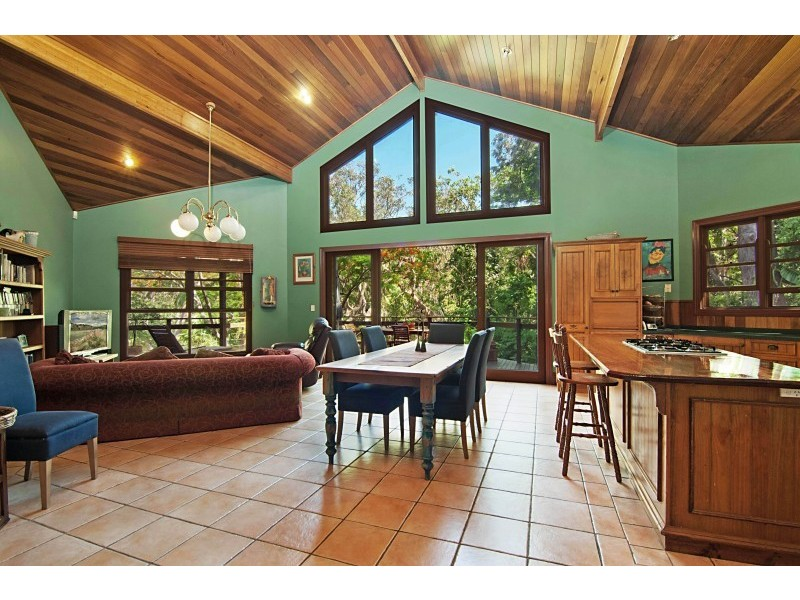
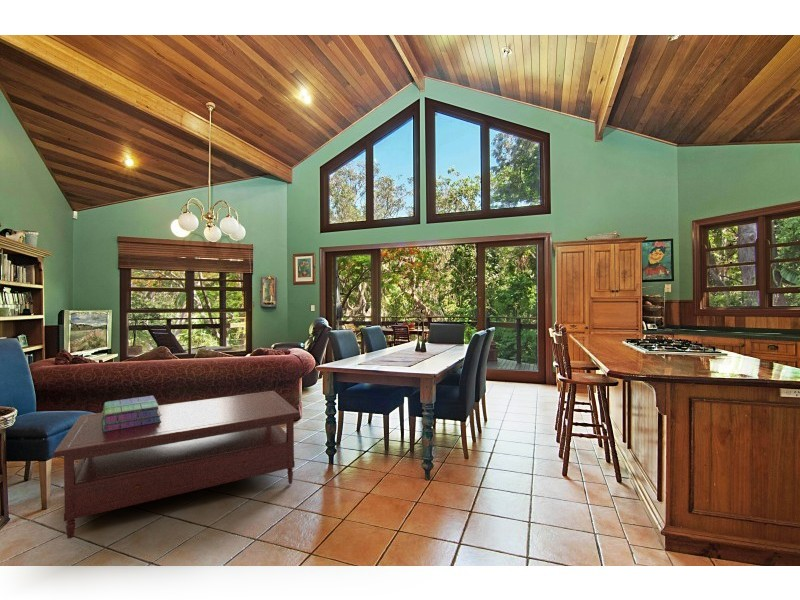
+ coffee table [53,390,301,540]
+ stack of books [101,395,162,432]
